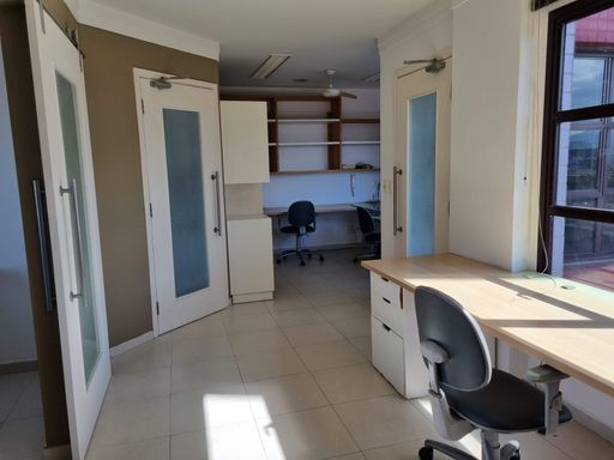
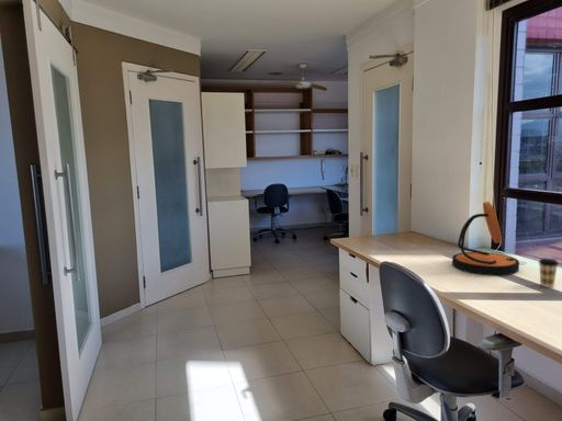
+ desk lamp [451,201,520,276]
+ coffee cup [538,258,560,288]
